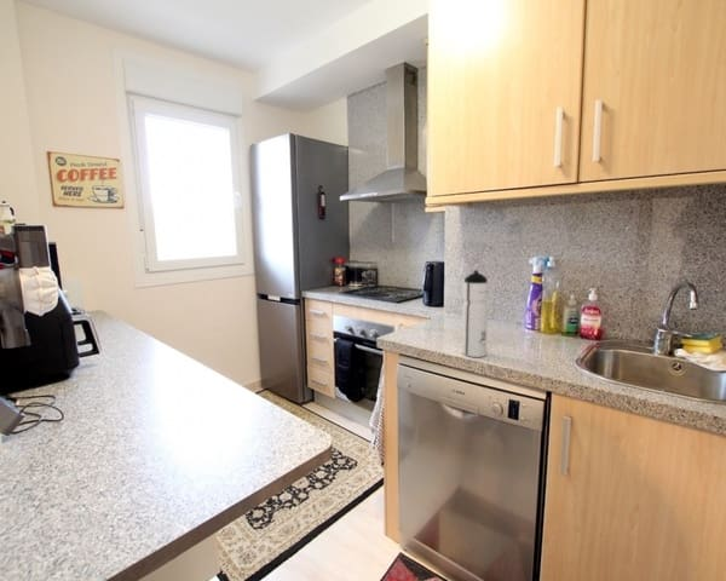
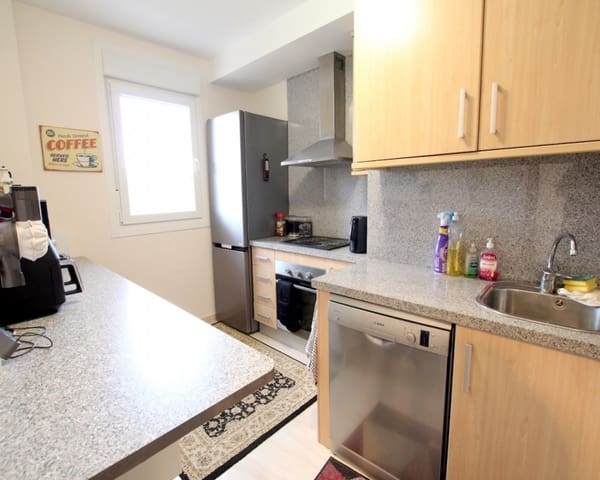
- water bottle [461,269,490,358]
